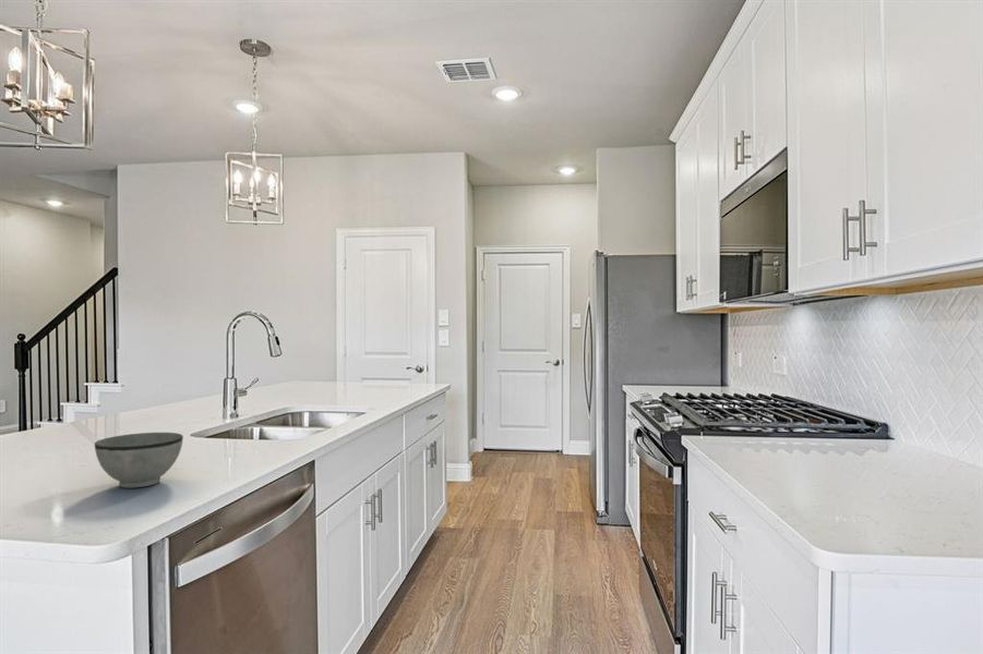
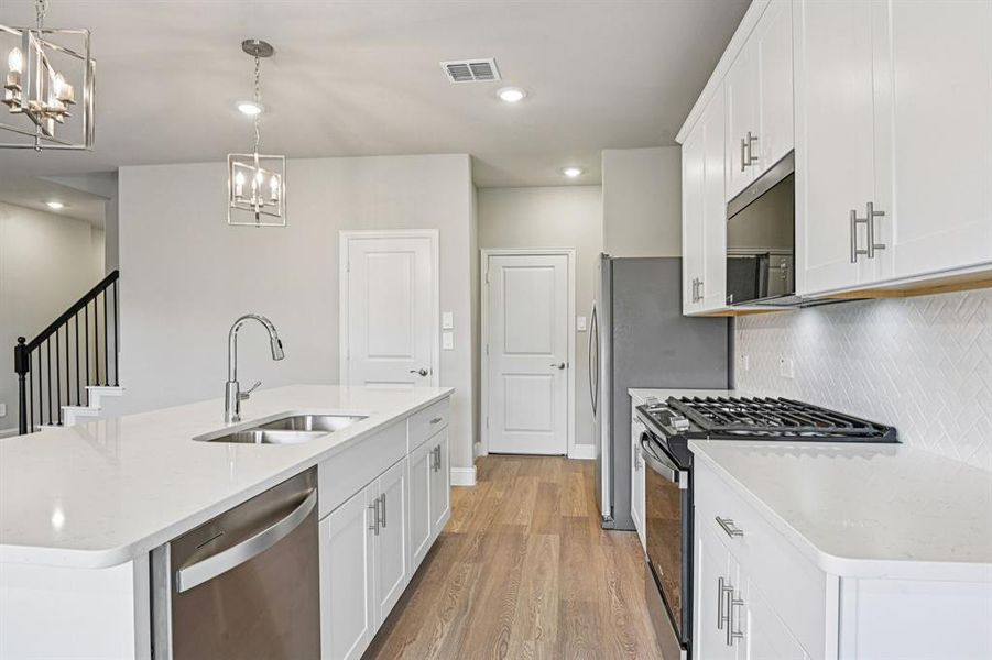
- bowl [94,432,184,488]
